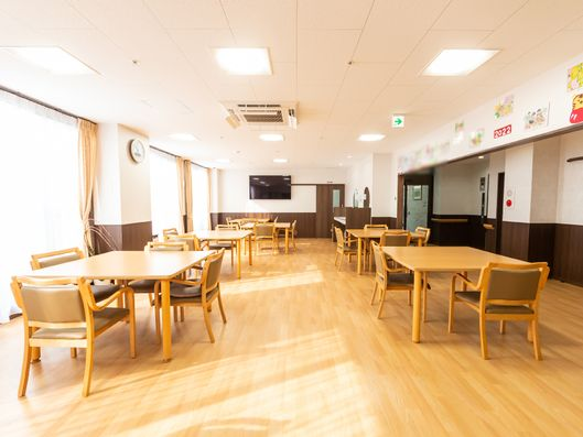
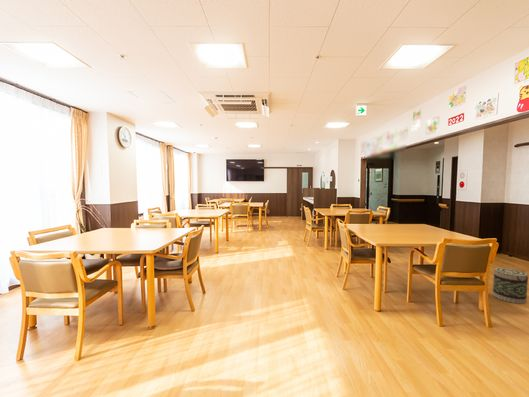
+ basket [492,267,529,305]
